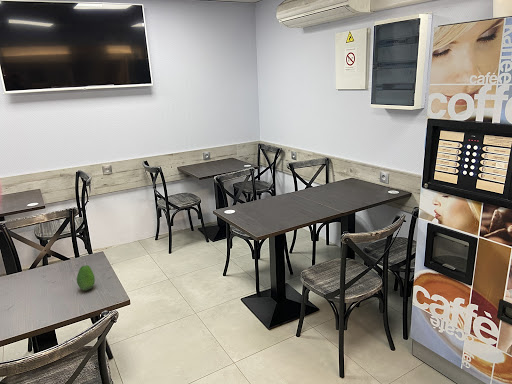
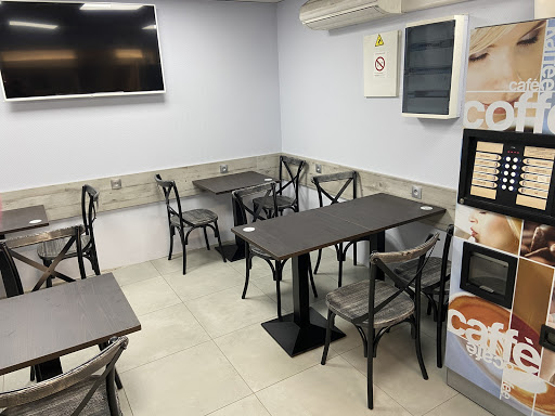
- fruit [76,264,96,291]
